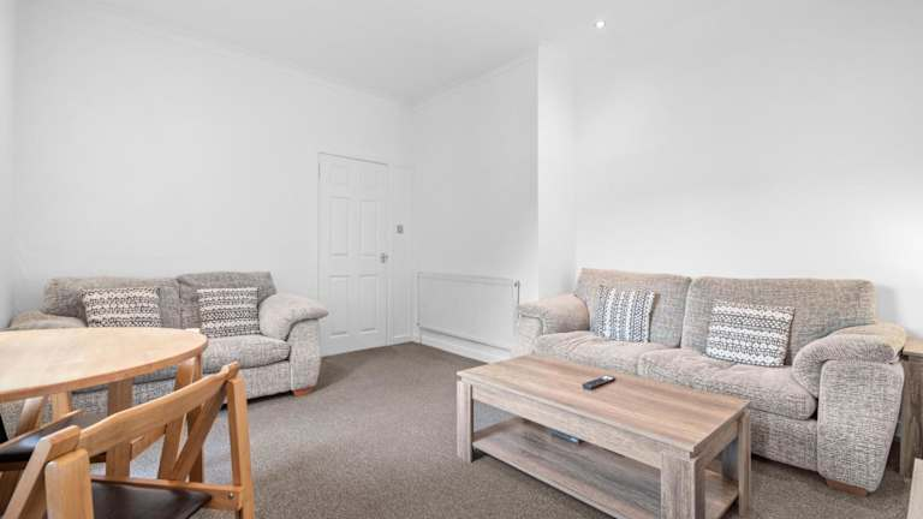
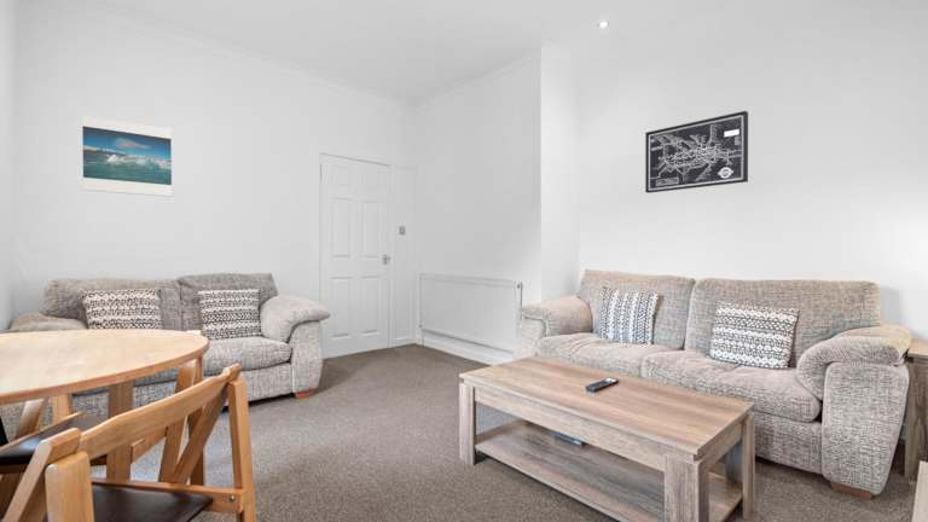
+ wall art [644,110,749,195]
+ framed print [81,114,173,198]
